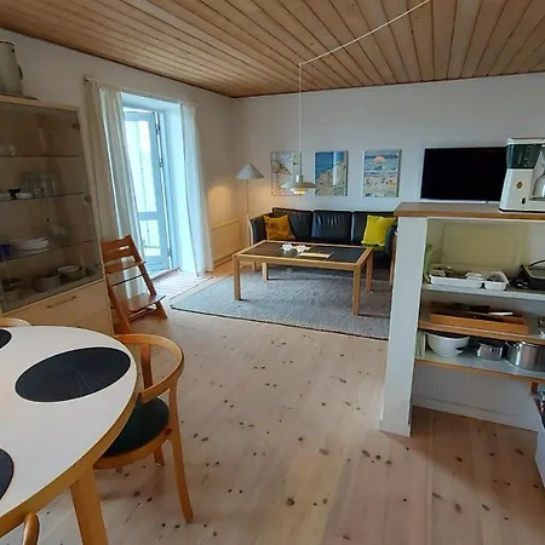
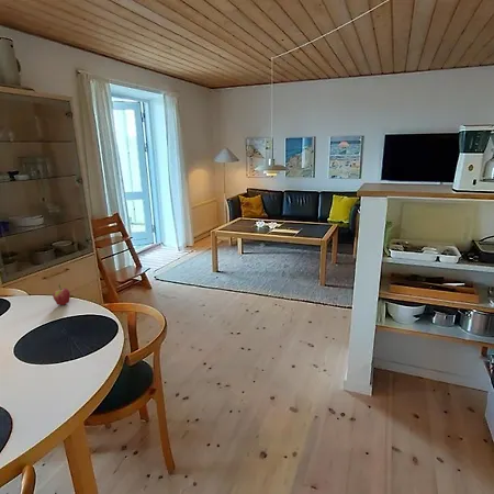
+ fruit [52,282,71,306]
